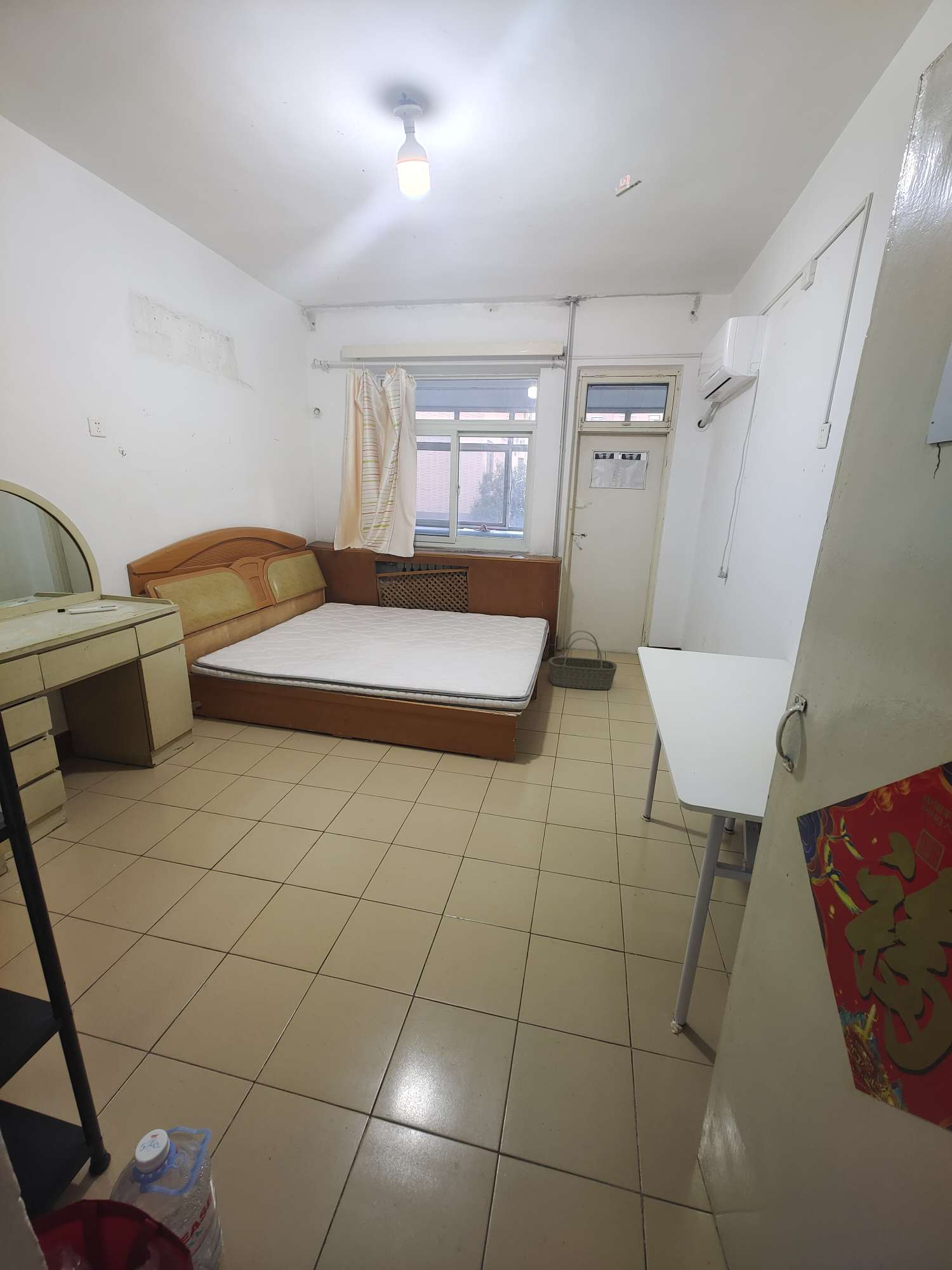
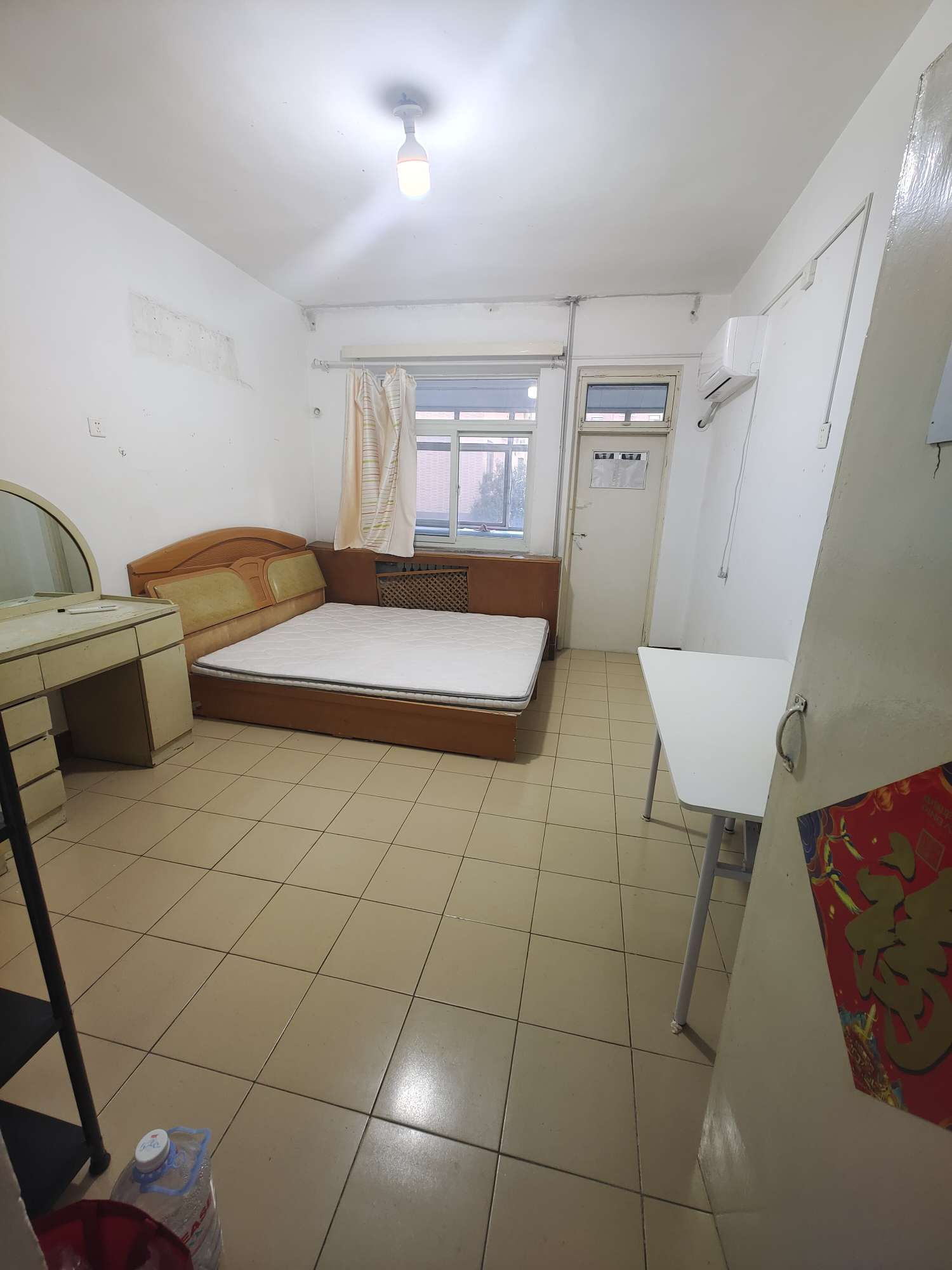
- tape dispenser [615,174,642,197]
- basket [548,630,618,691]
